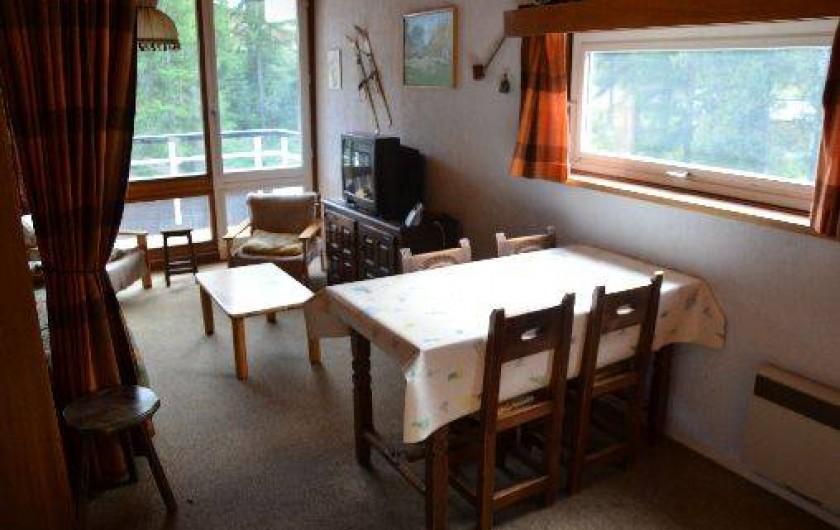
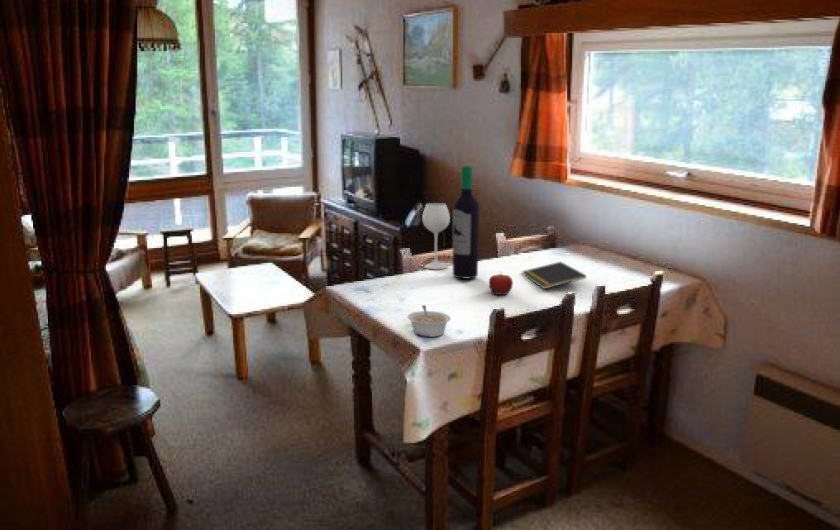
+ fruit [488,271,514,296]
+ legume [406,304,452,338]
+ notepad [521,261,587,290]
+ wine bottle [421,165,480,279]
